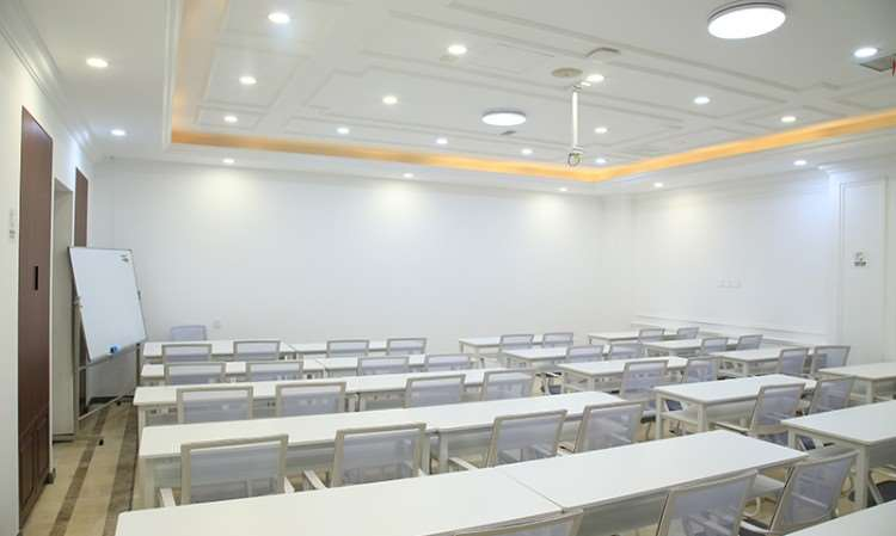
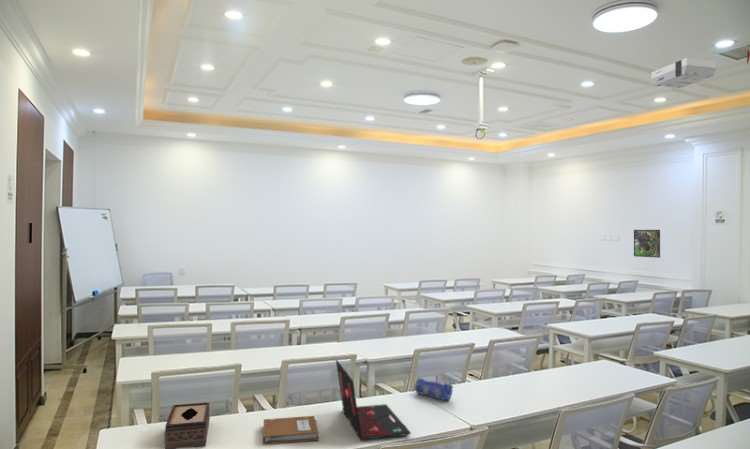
+ notebook [262,415,320,445]
+ laptop [335,358,412,441]
+ projector [651,57,717,89]
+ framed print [633,229,661,259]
+ pencil case [413,377,454,402]
+ tissue box [163,401,211,449]
